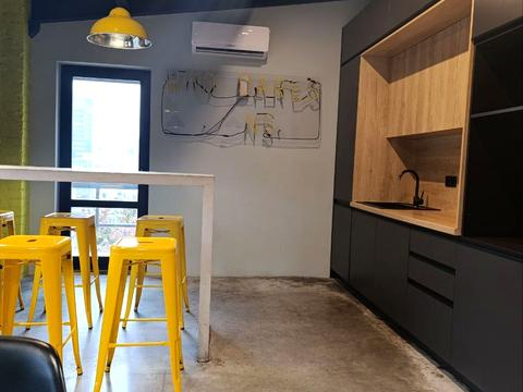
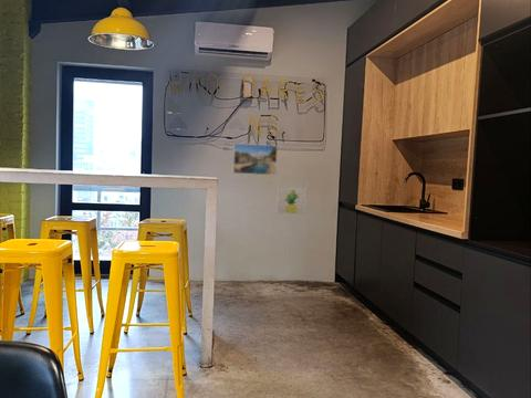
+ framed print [232,143,279,176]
+ wall art [275,184,309,216]
